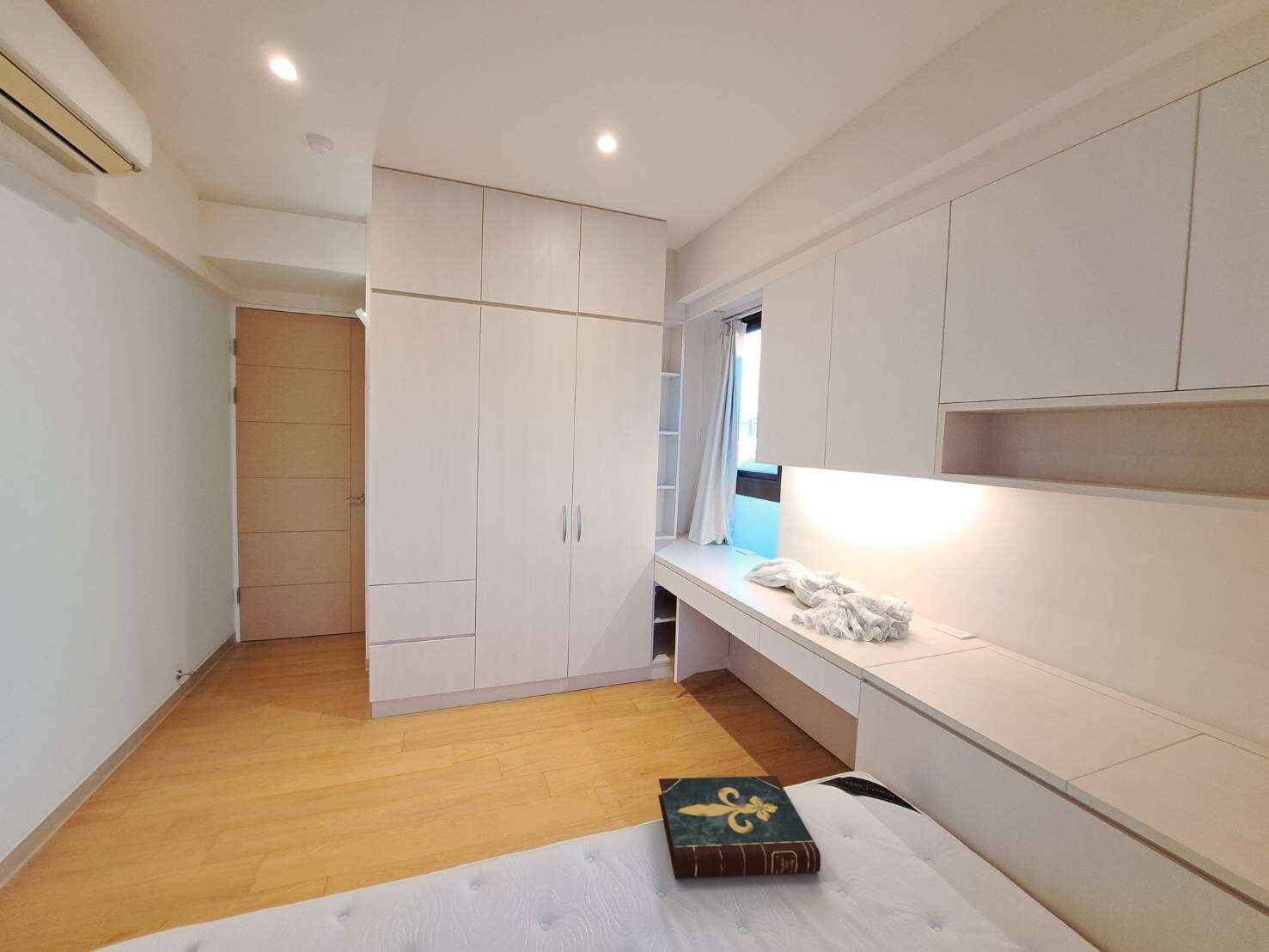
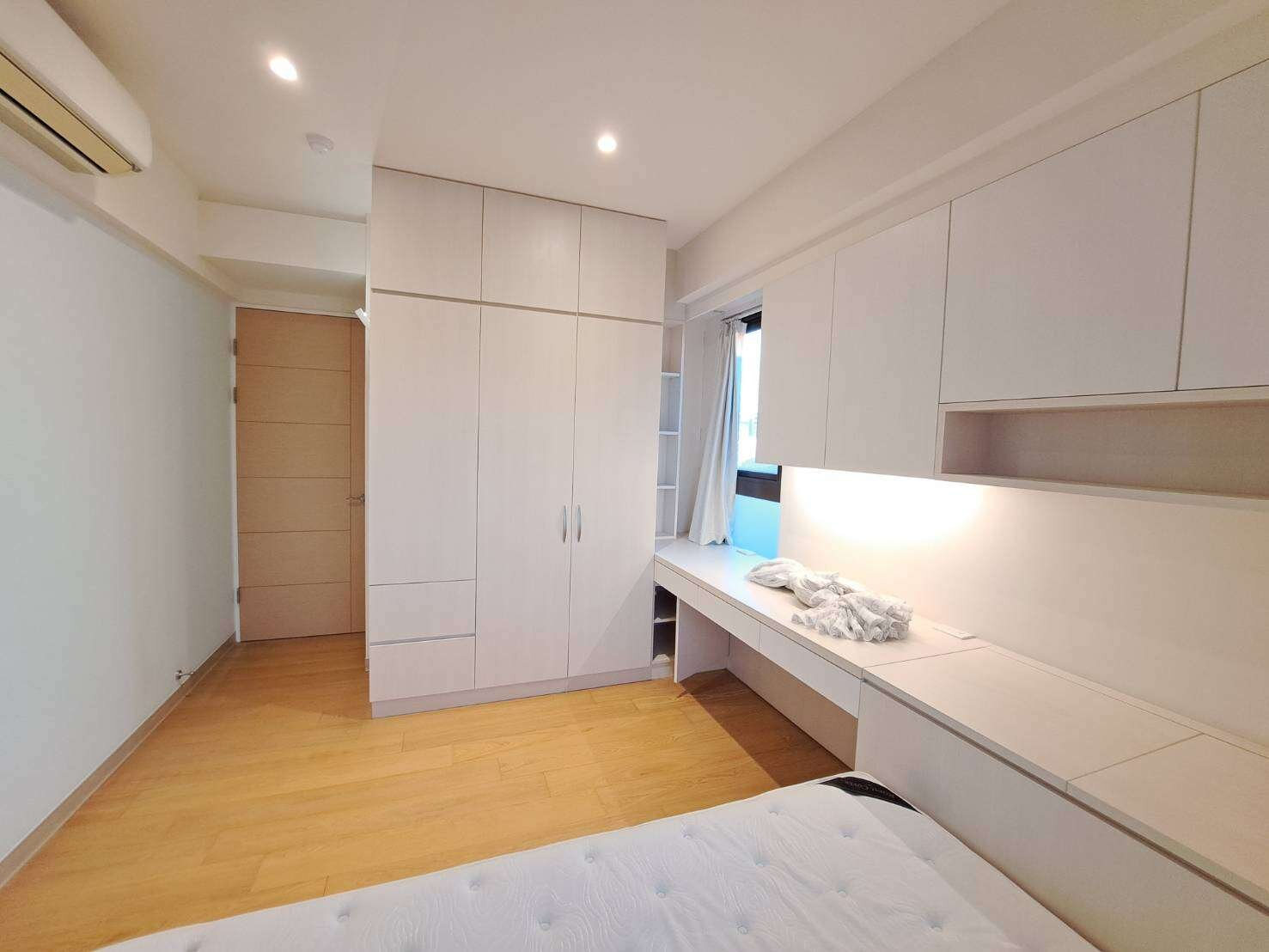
- book [657,775,821,878]
